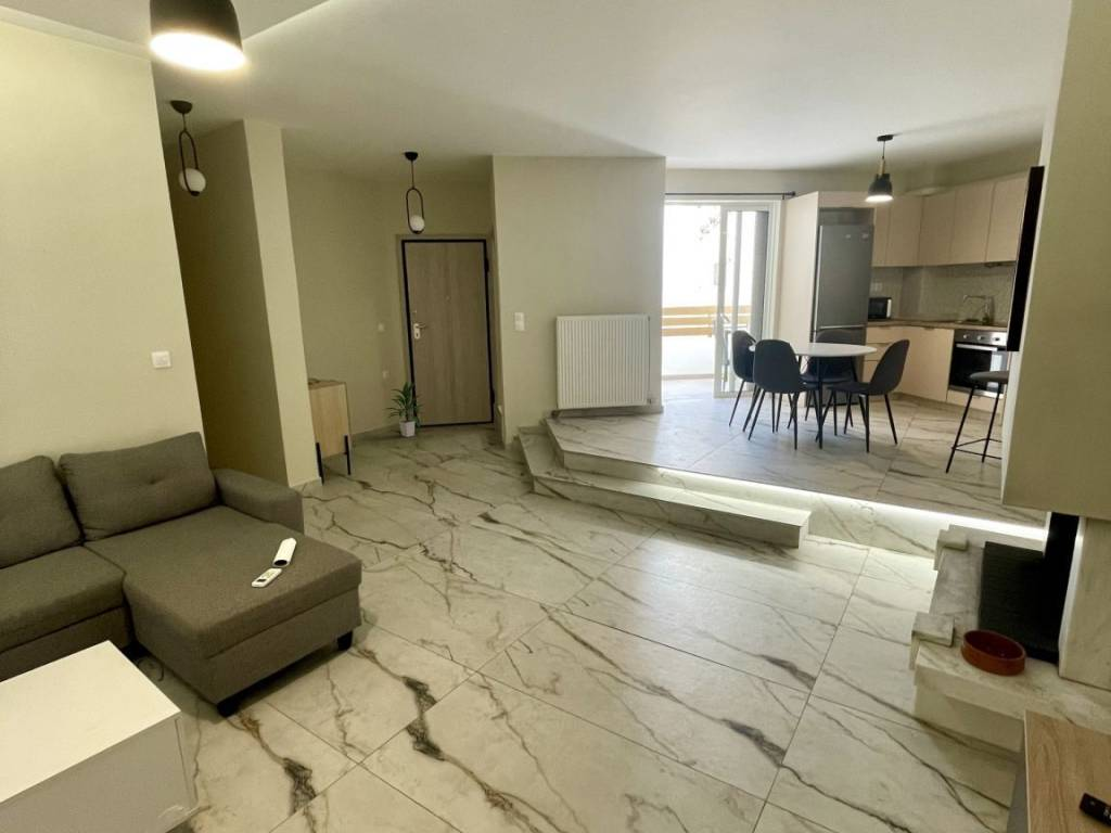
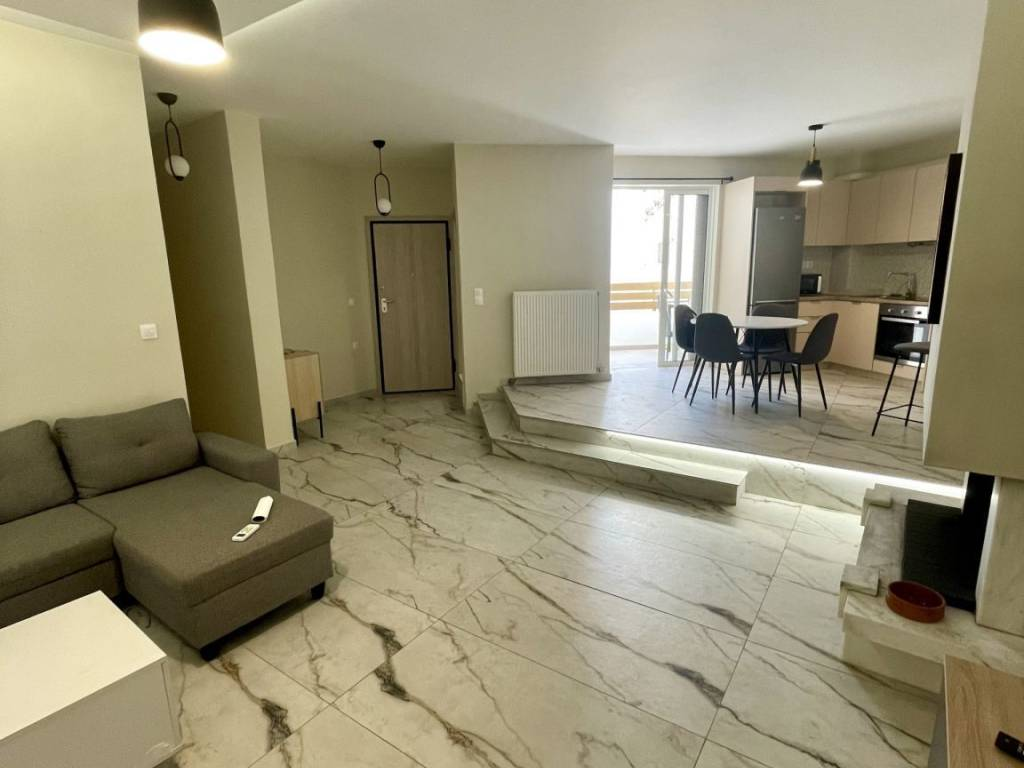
- indoor plant [383,381,426,438]
